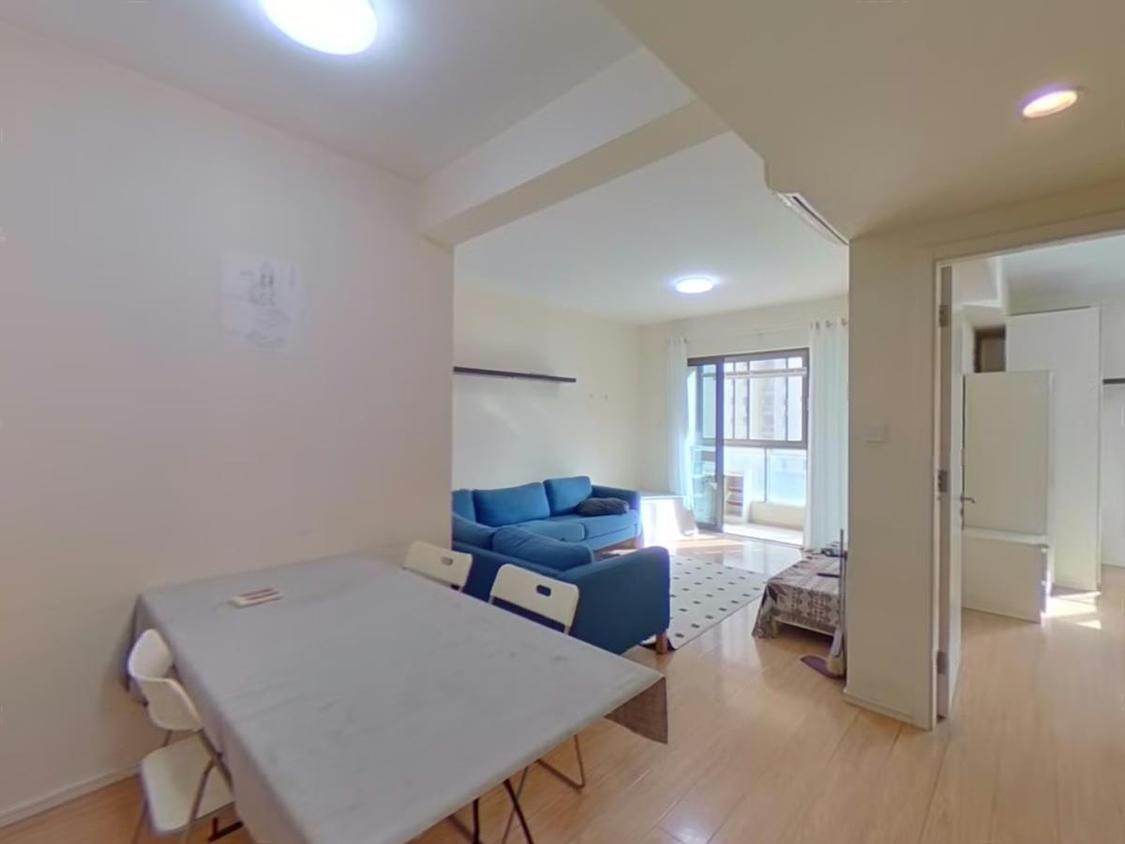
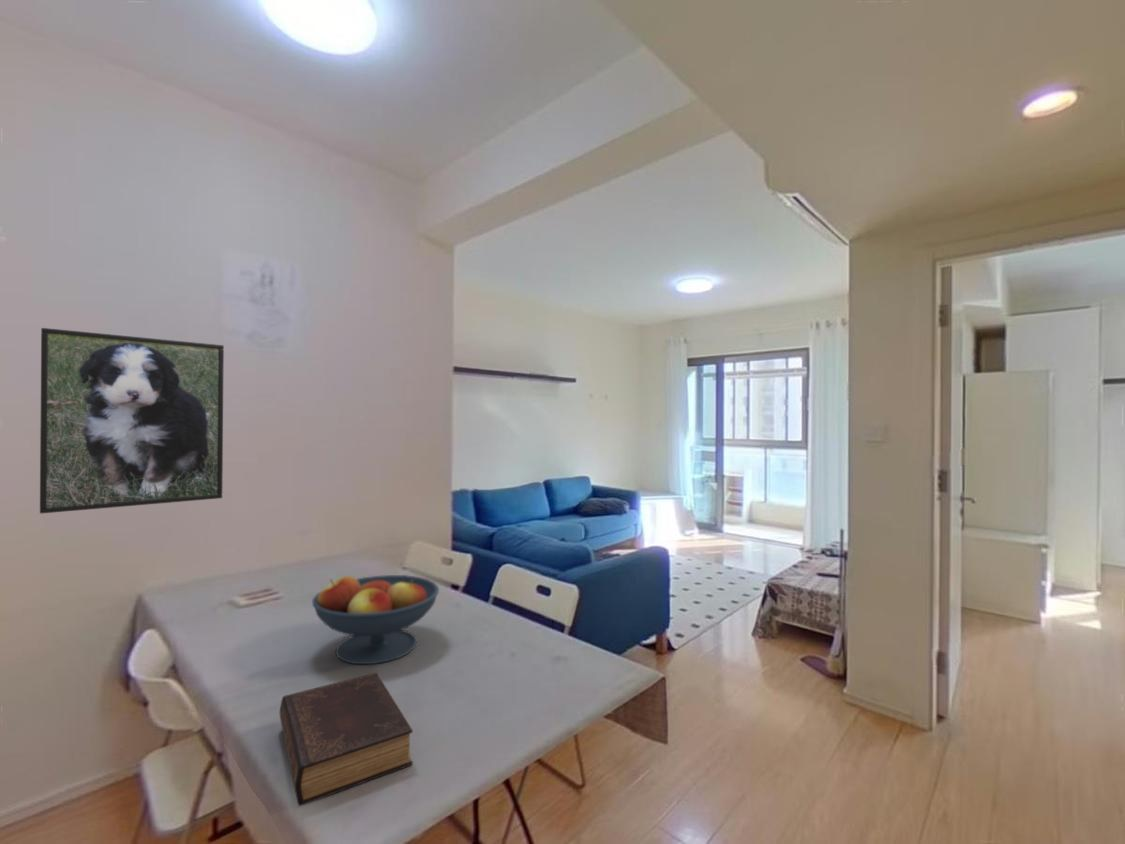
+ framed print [39,327,225,514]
+ fruit bowl [311,574,440,665]
+ book [279,672,414,807]
